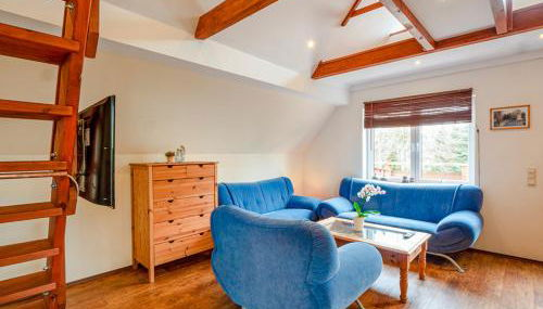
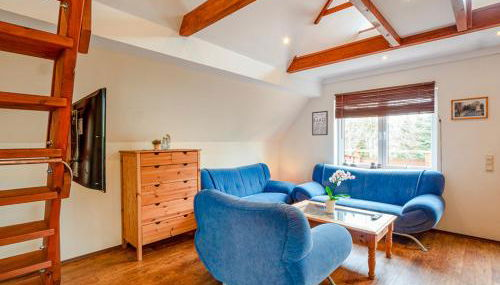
+ wall art [311,110,329,136]
